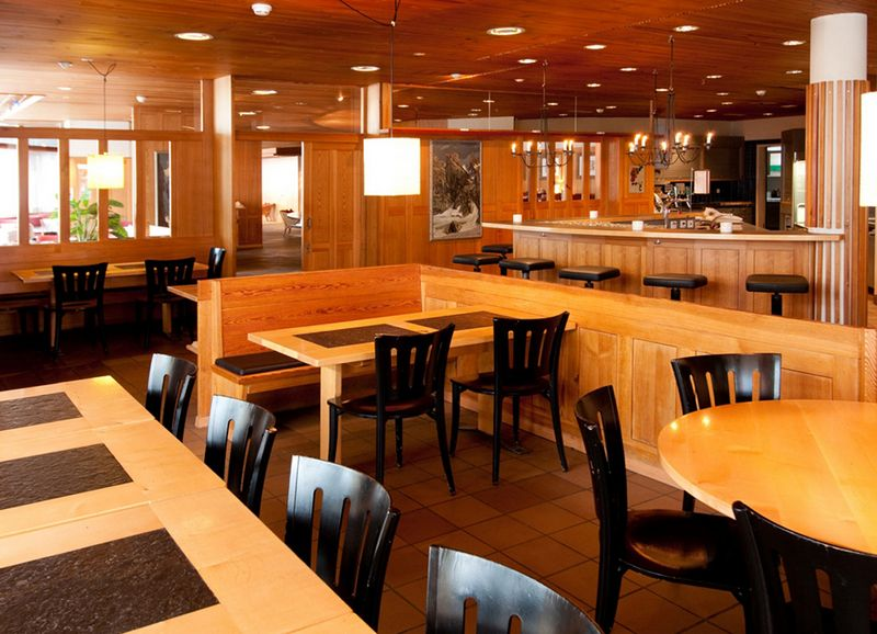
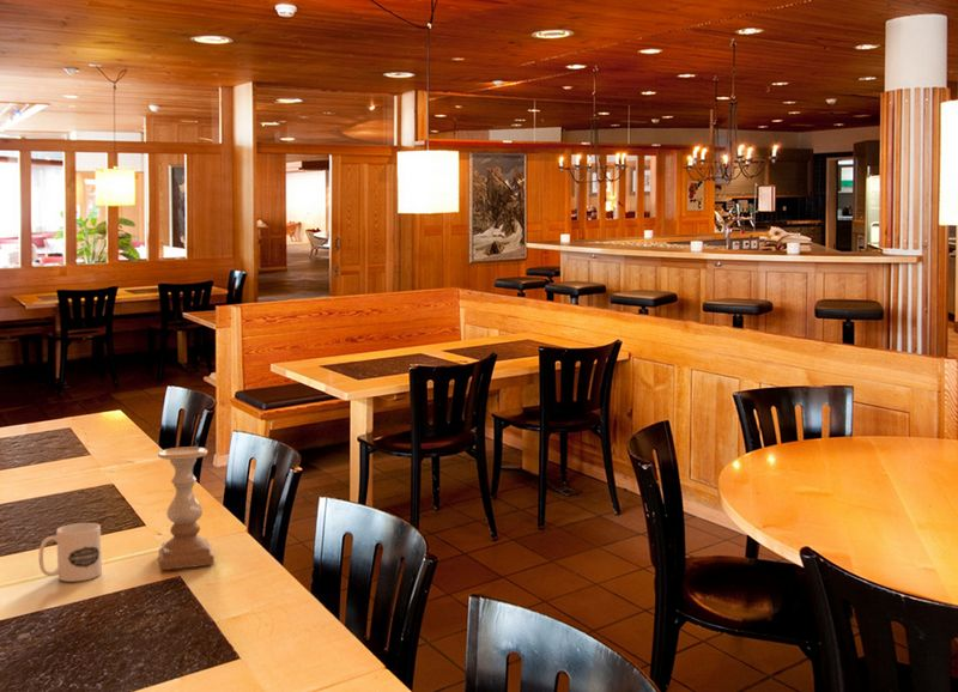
+ candle holder [157,445,216,571]
+ mug [38,522,103,583]
